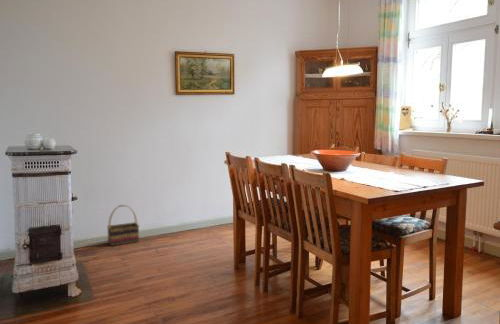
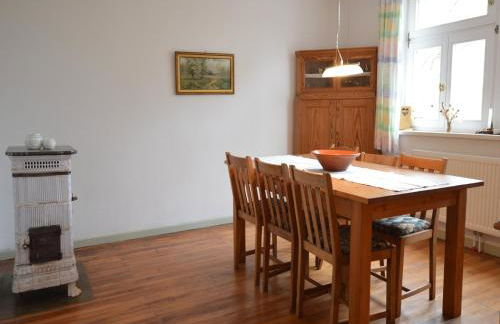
- basket [106,204,140,247]
